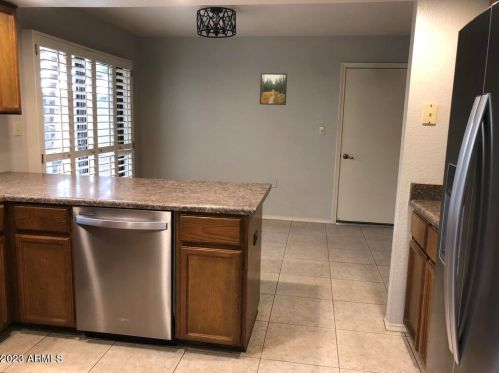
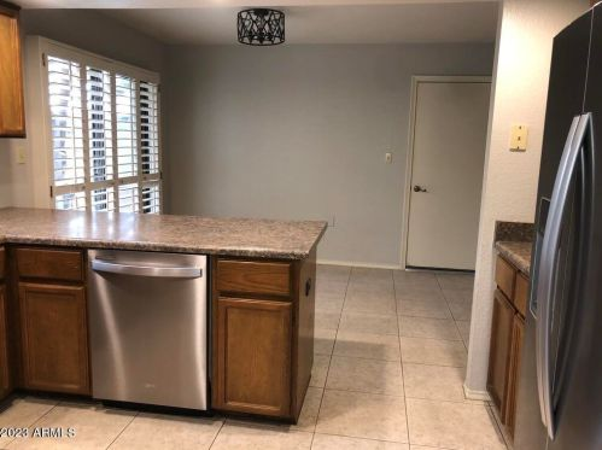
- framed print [259,72,288,106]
